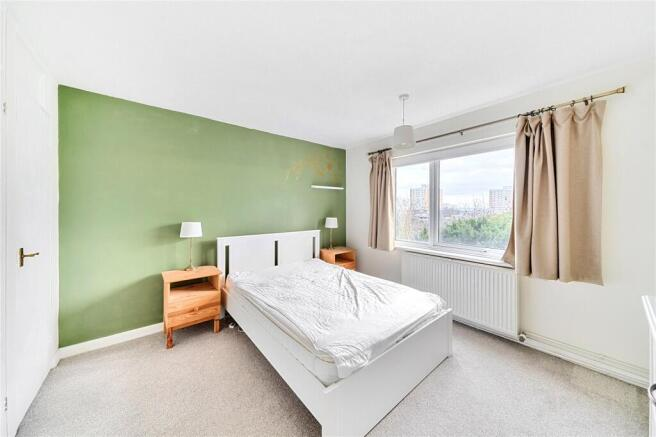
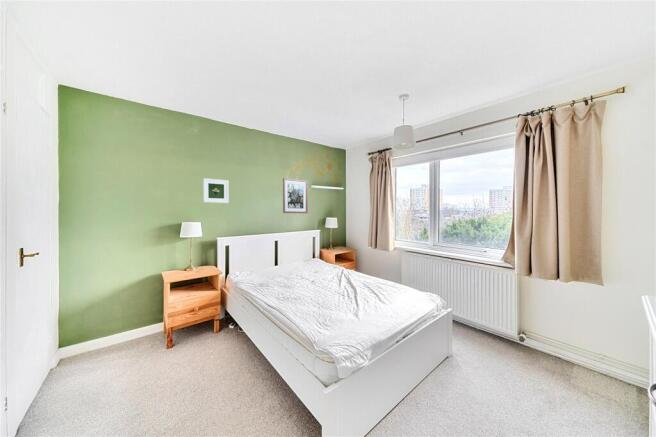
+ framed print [202,177,230,204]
+ wall art [282,177,309,214]
